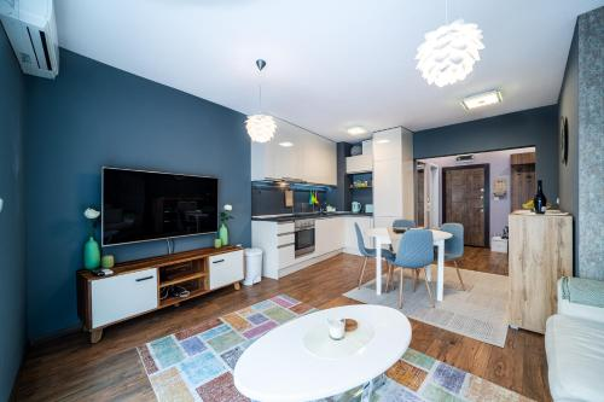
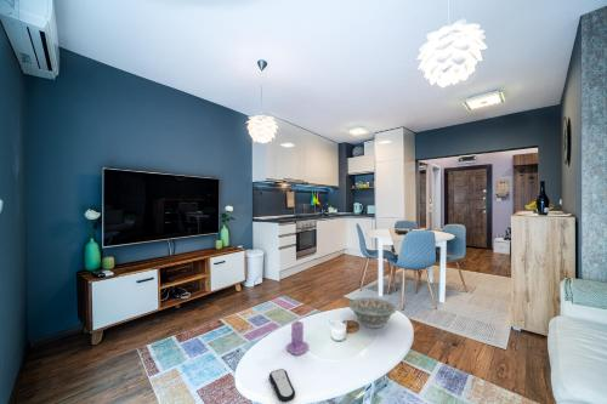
+ decorative bowl [347,296,398,329]
+ remote control [268,368,296,403]
+ candle [285,320,310,357]
